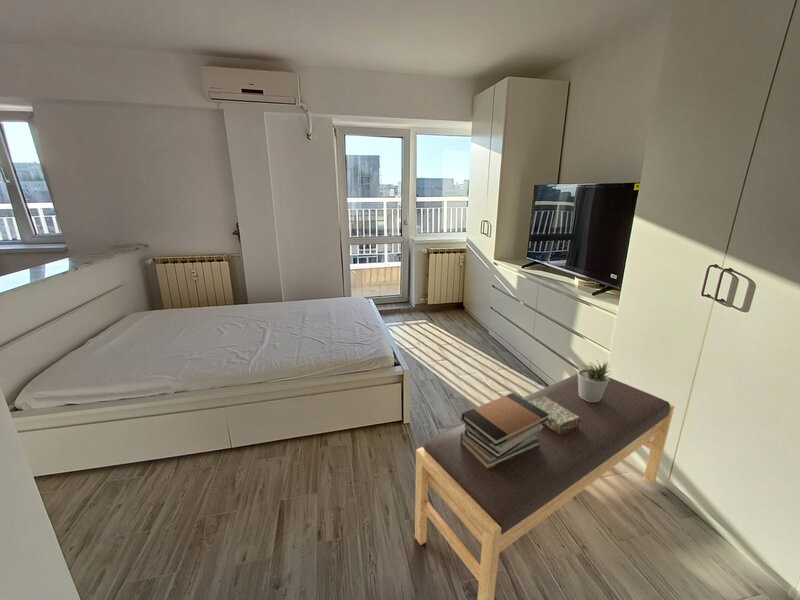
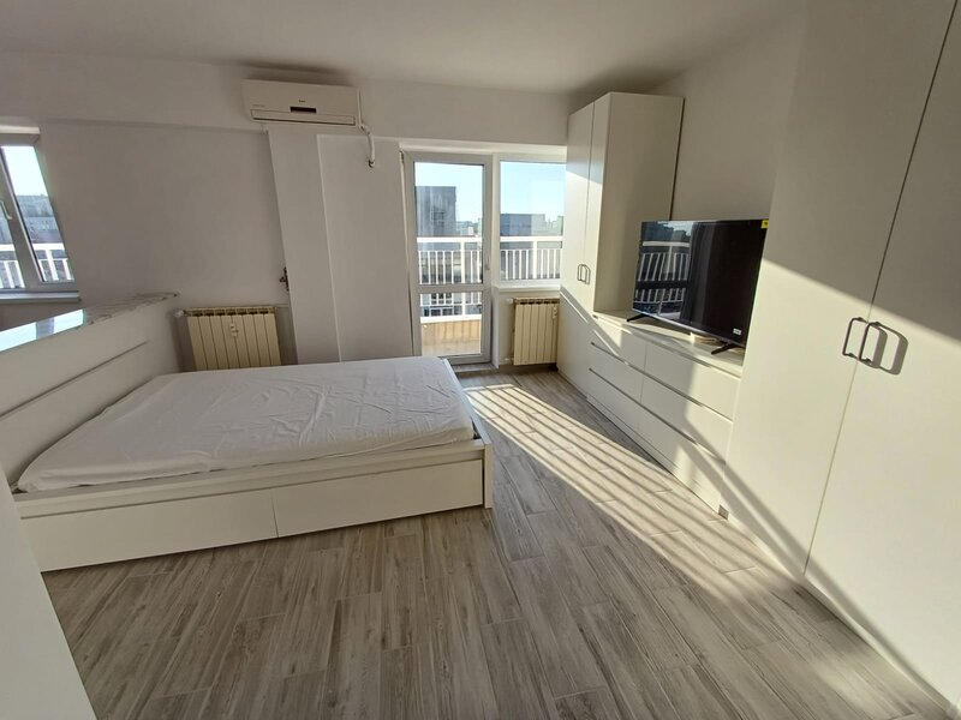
- book stack [460,392,549,469]
- bench [414,373,675,600]
- potted plant [577,358,612,402]
- decorative box [527,396,580,434]
